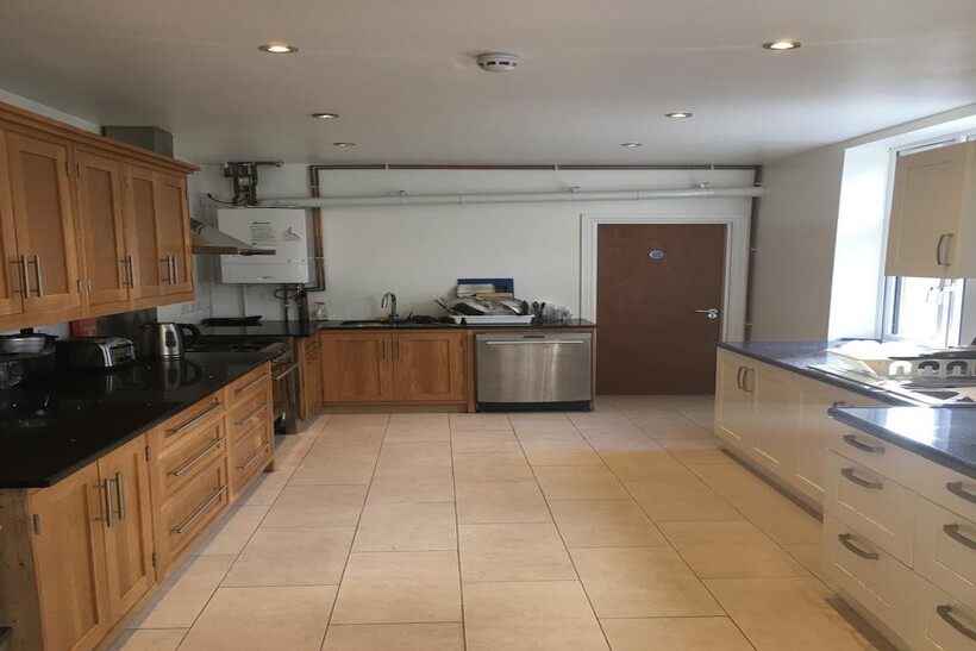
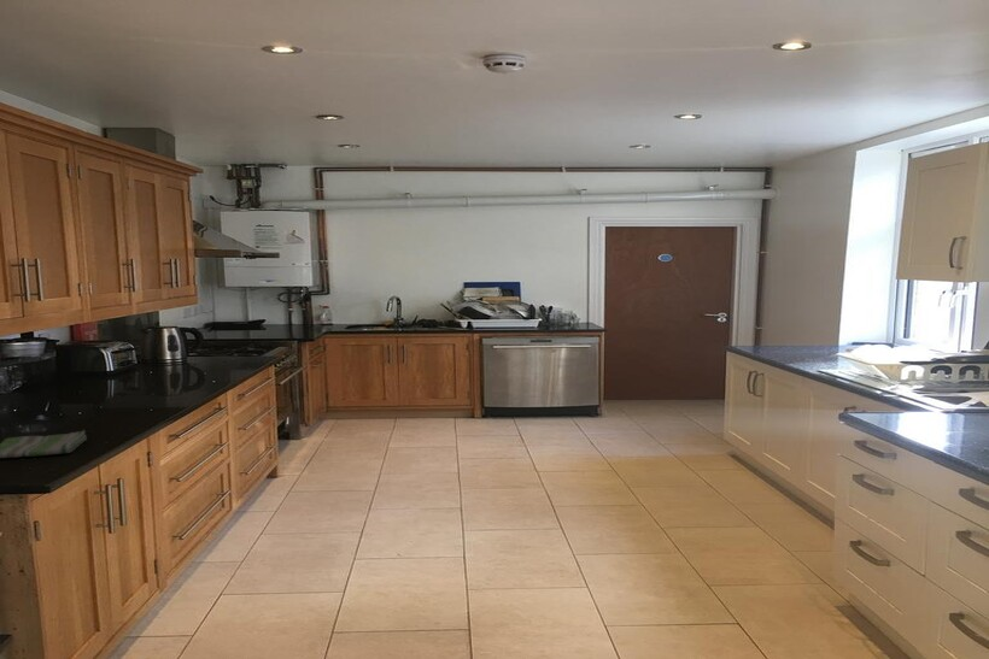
+ dish towel [0,429,88,459]
